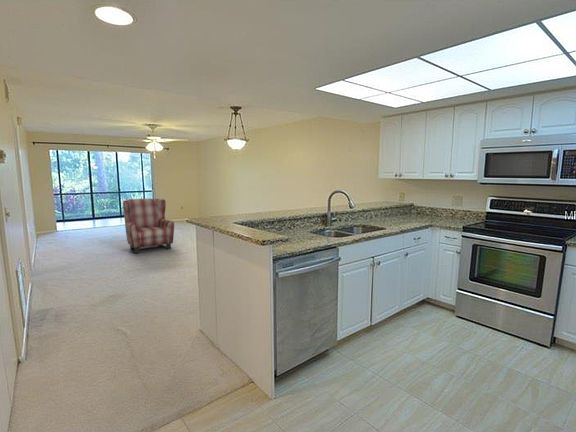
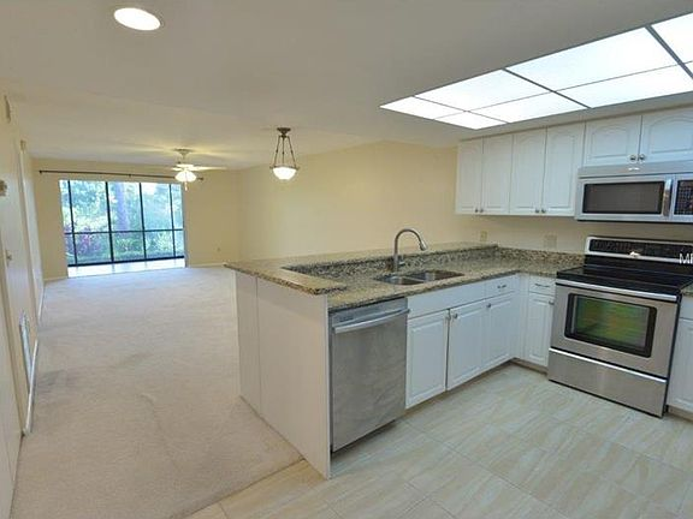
- armchair [122,198,175,254]
